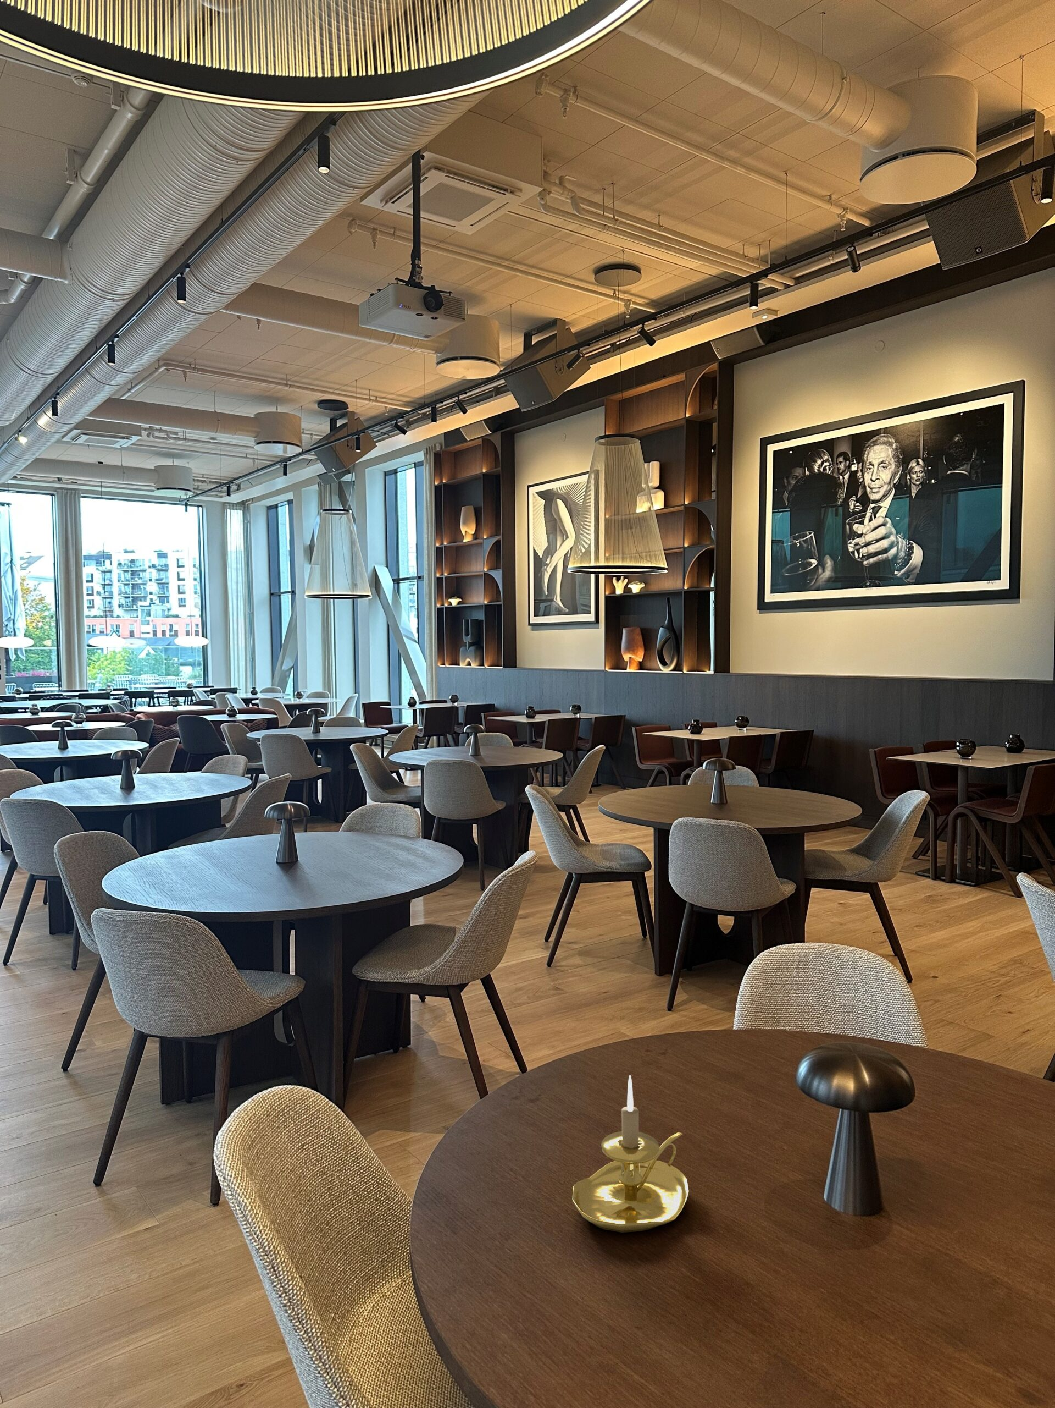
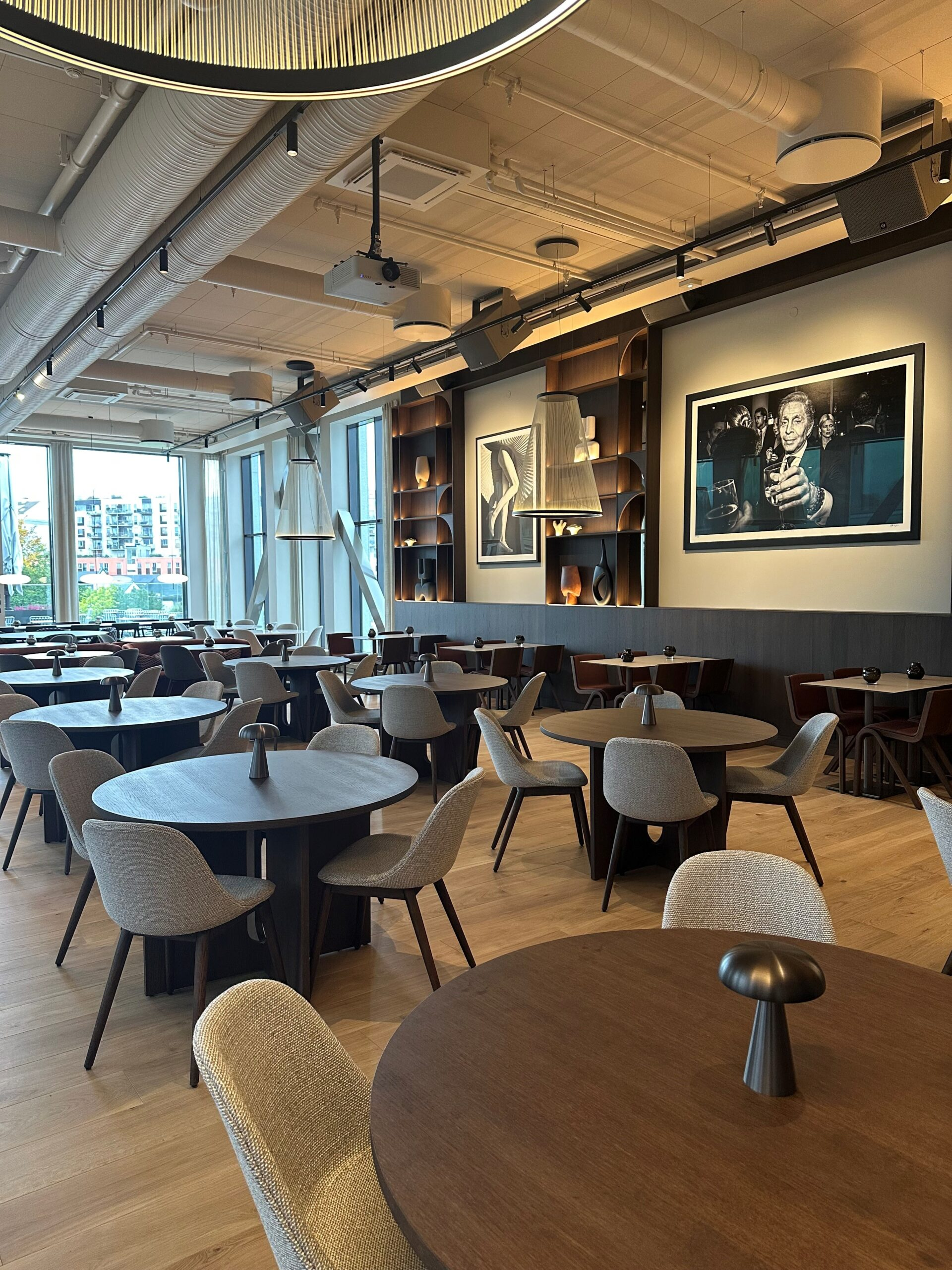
- candle holder [572,1074,689,1233]
